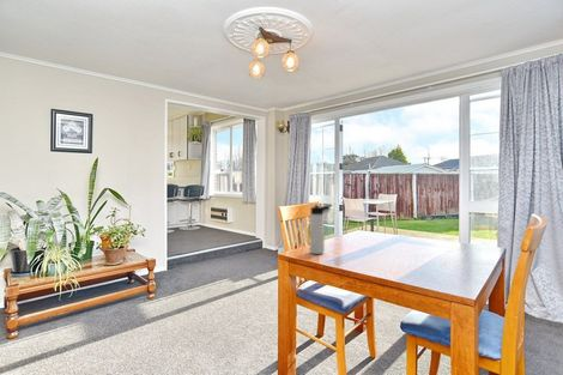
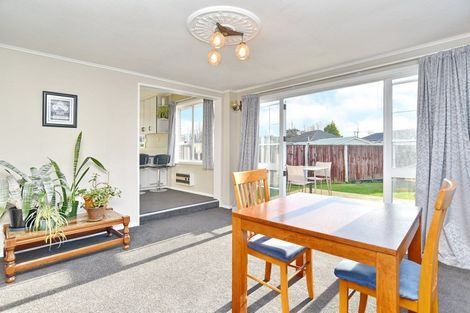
- thermos bottle [309,204,333,255]
